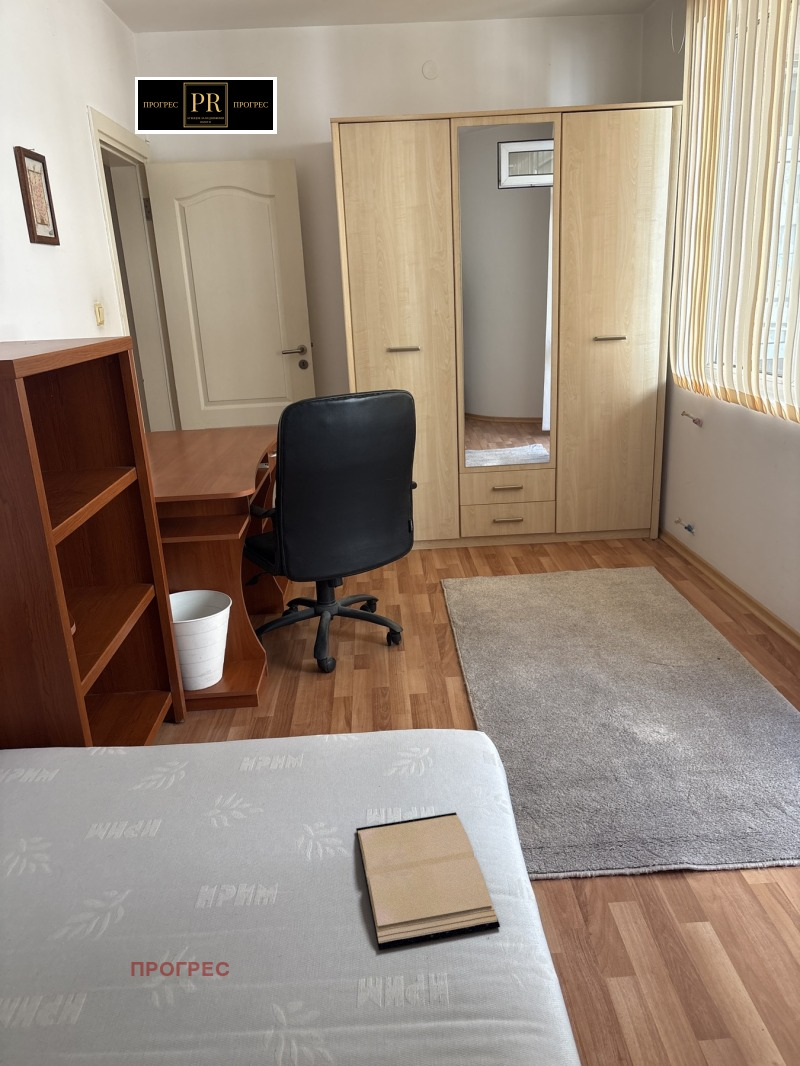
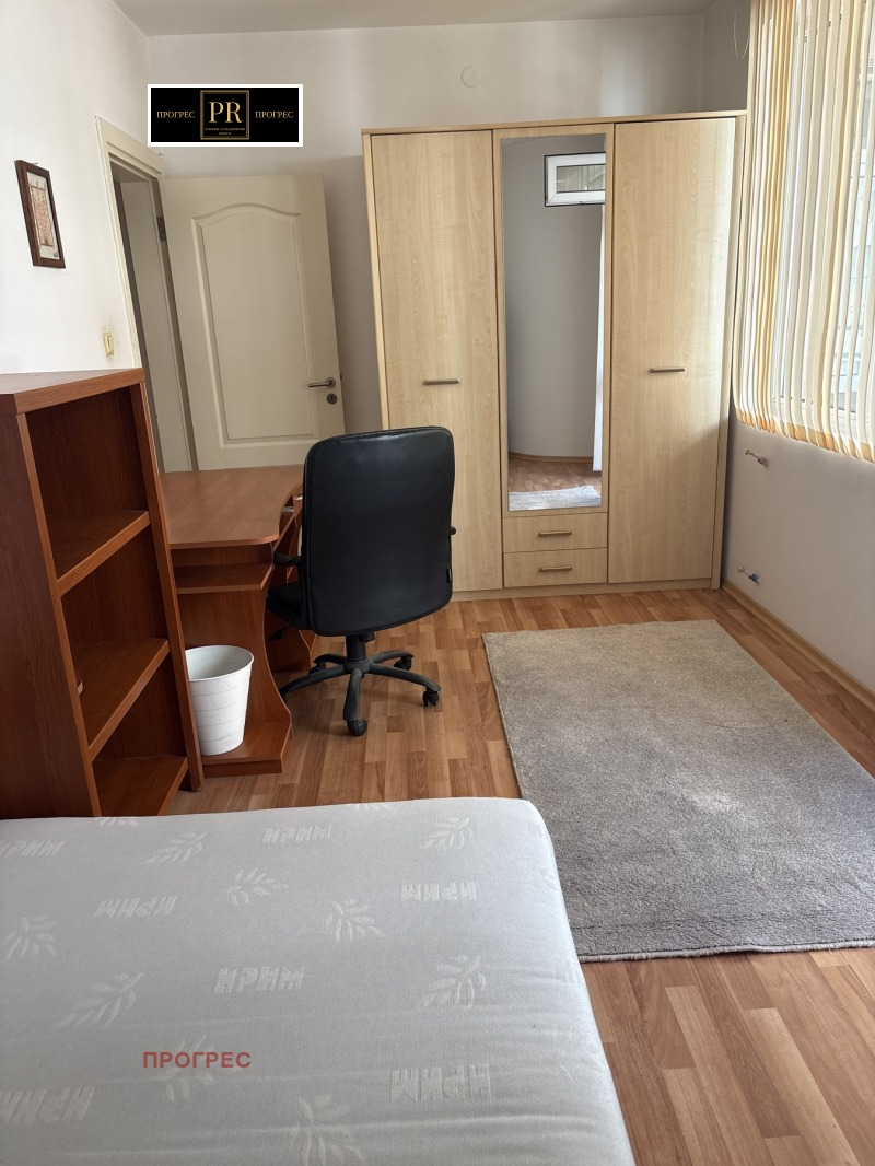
- hardback book [355,811,501,951]
